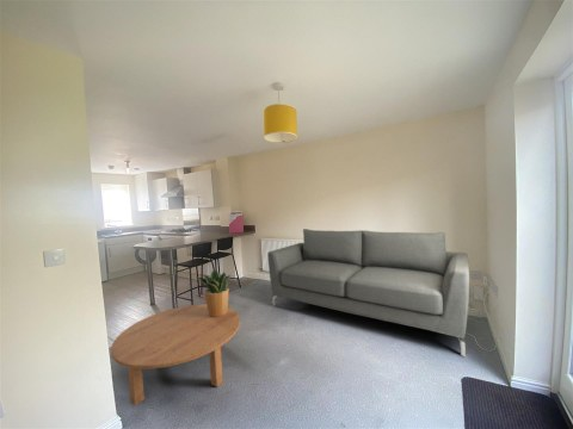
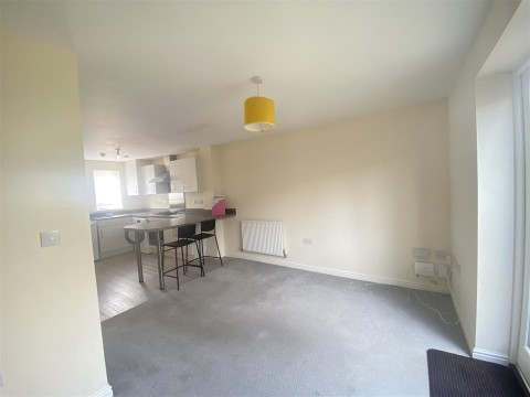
- potted plant [195,268,233,317]
- sofa [266,228,470,358]
- coffee table [110,303,241,406]
